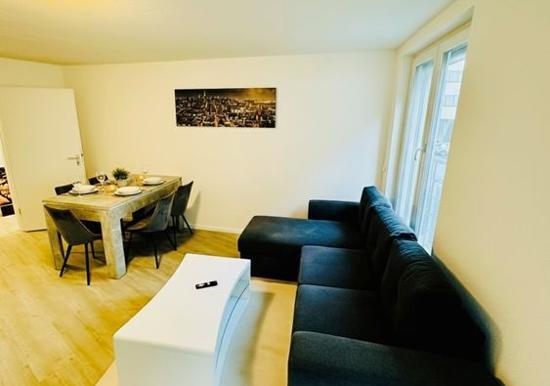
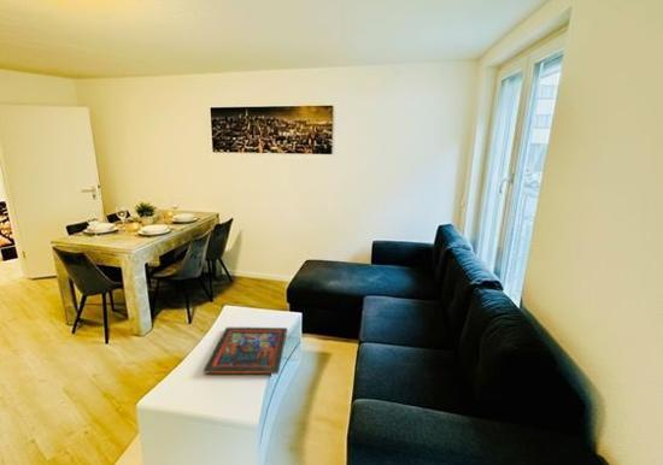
+ religious icon [203,326,288,376]
